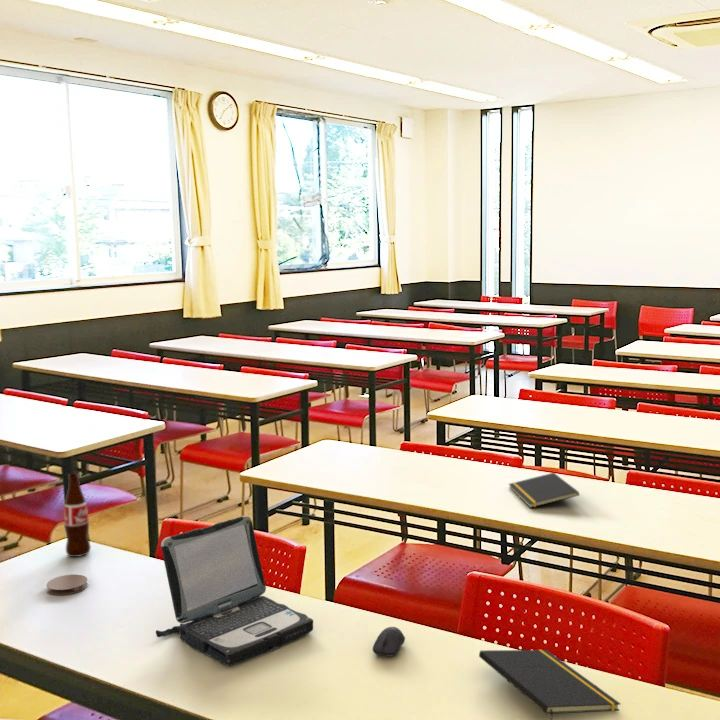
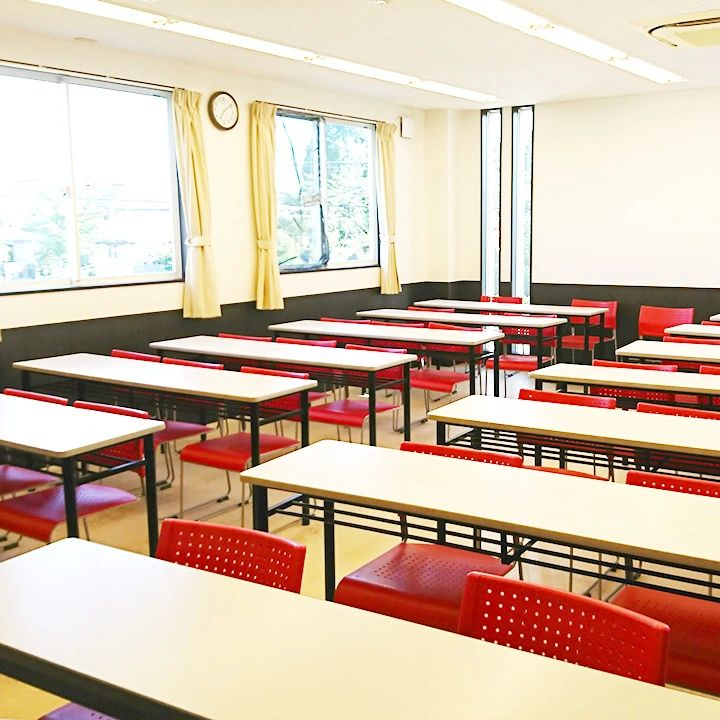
- notepad [478,649,622,720]
- notepad [508,472,580,509]
- computer mouse [372,626,406,658]
- laptop [155,515,314,667]
- coaster [45,573,89,596]
- bottle [63,473,92,558]
